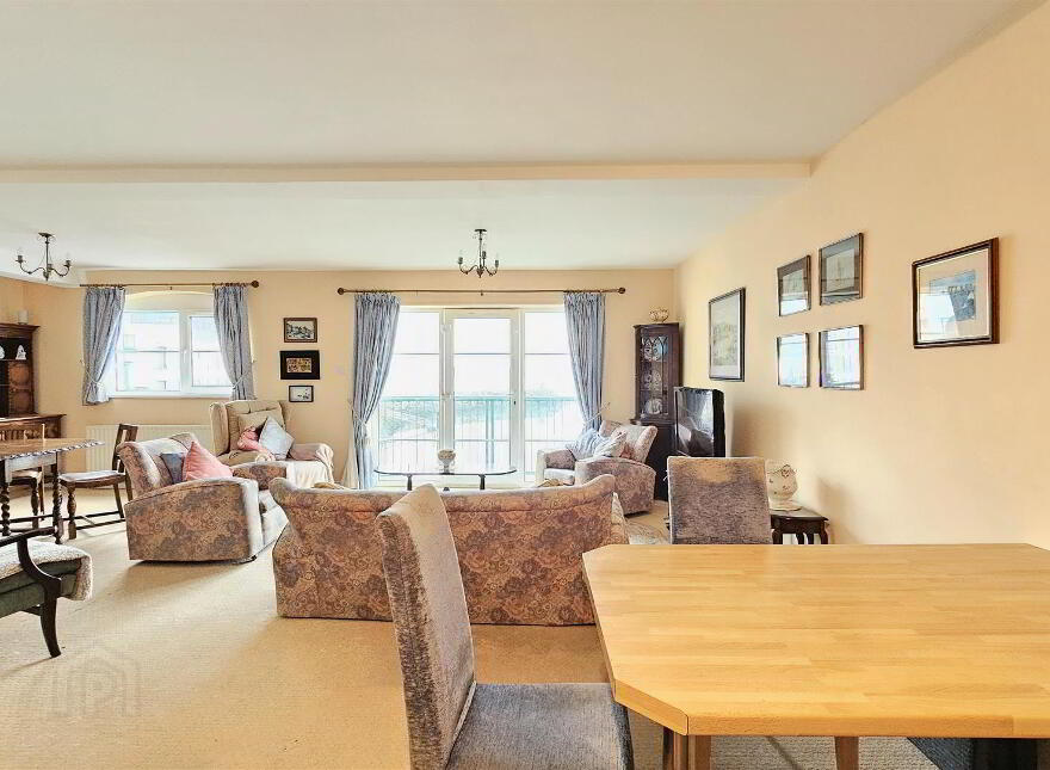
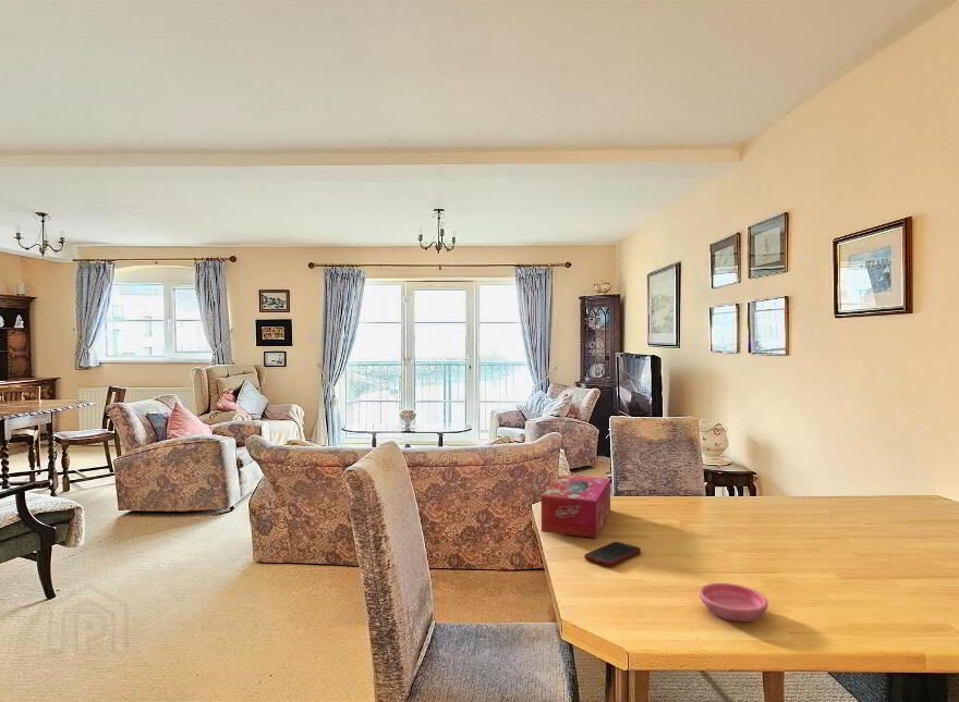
+ cell phone [583,541,642,567]
+ saucer [699,582,769,623]
+ tissue box [541,475,611,539]
